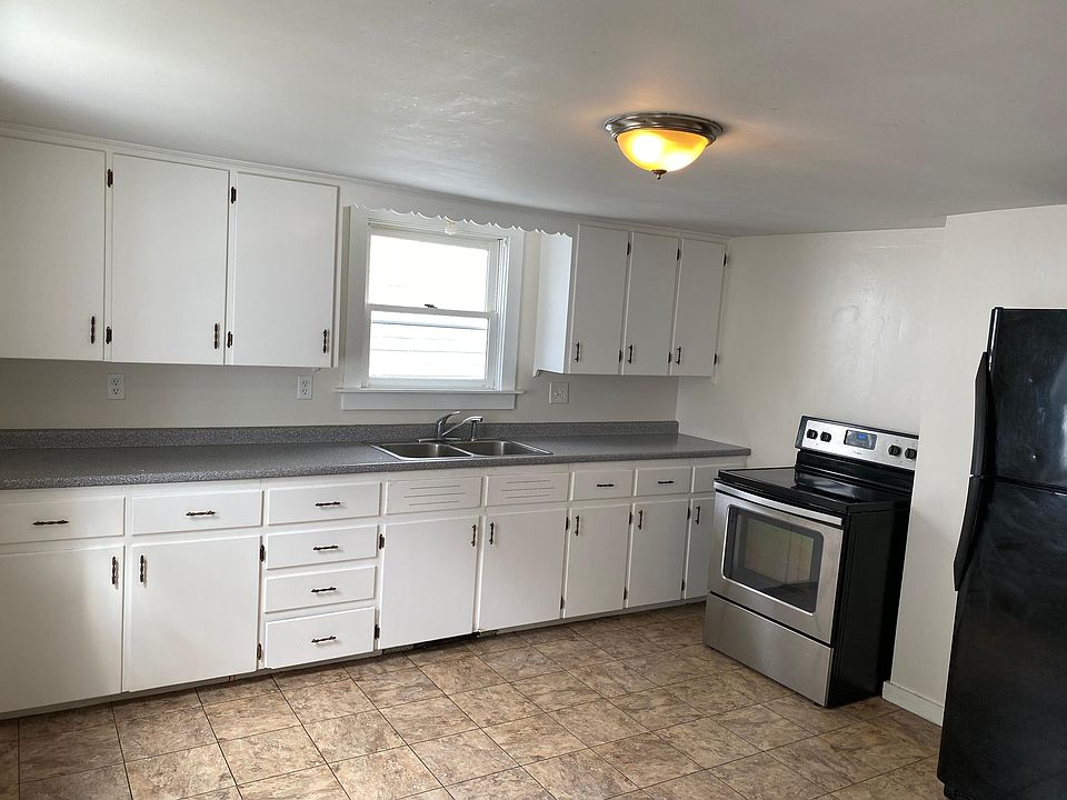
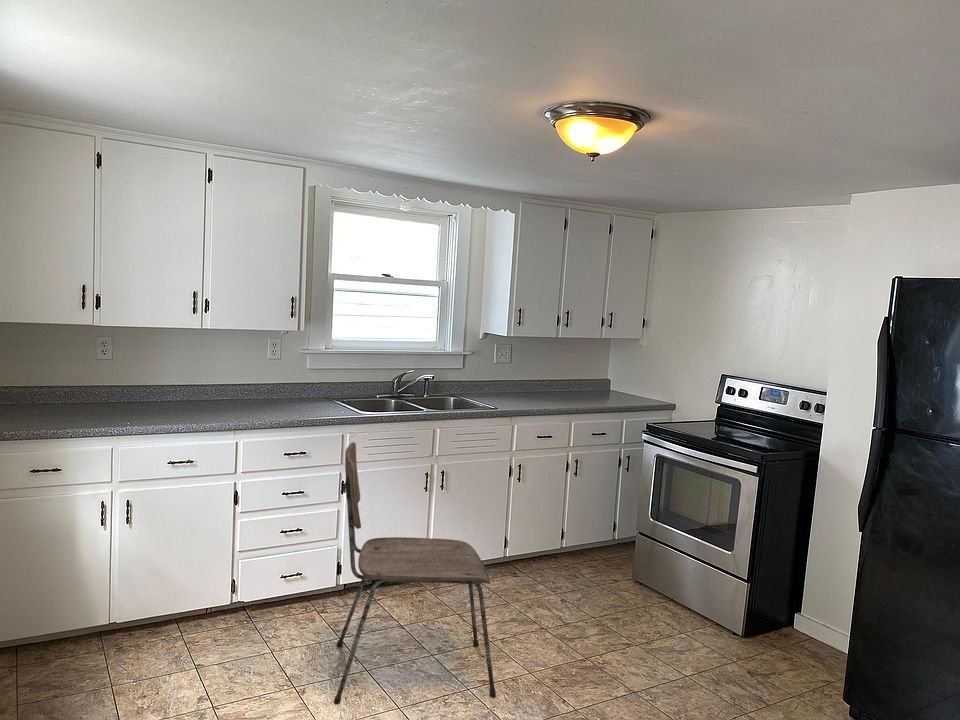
+ dining chair [333,441,497,705]
